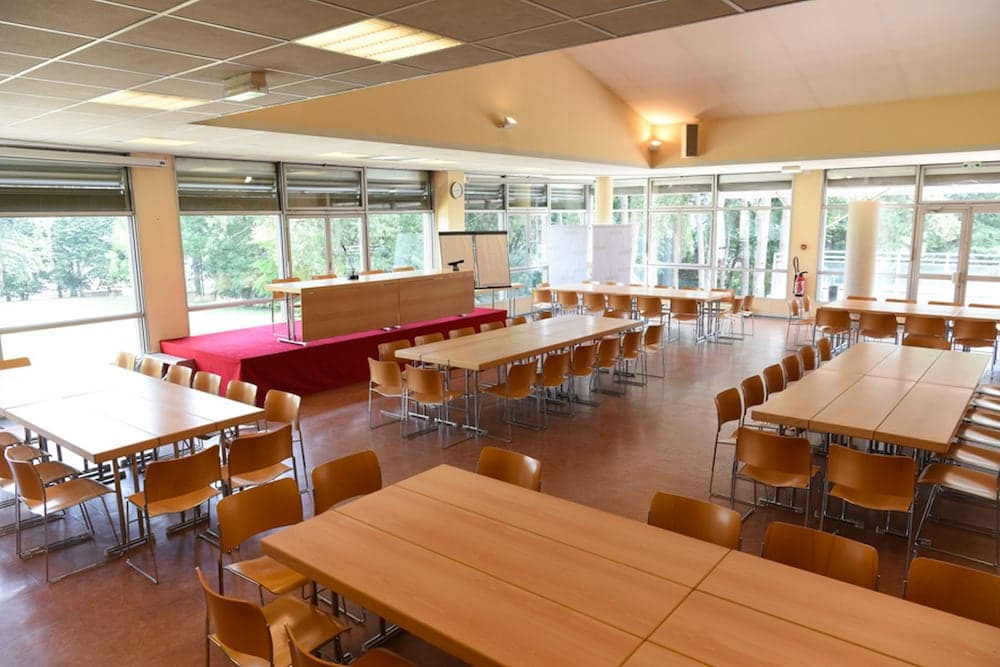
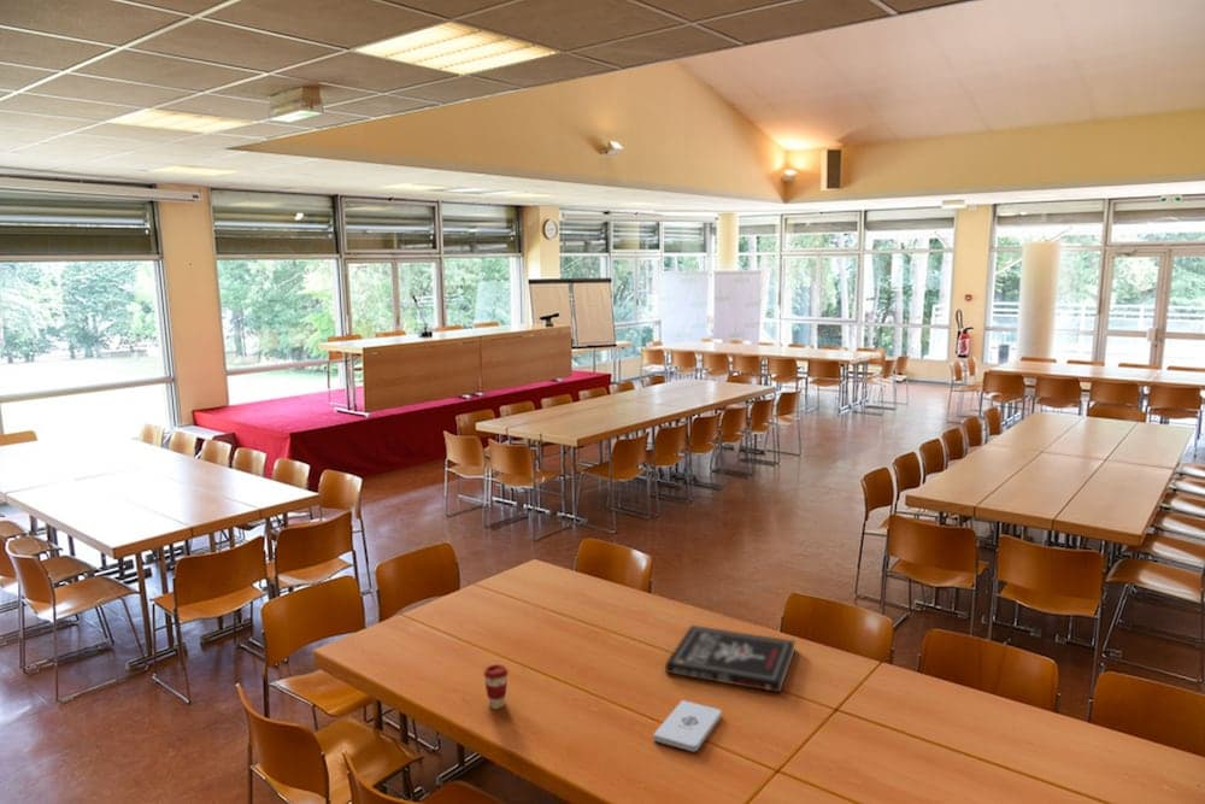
+ notepad [652,699,722,752]
+ book [664,624,797,694]
+ coffee cup [482,663,510,710]
